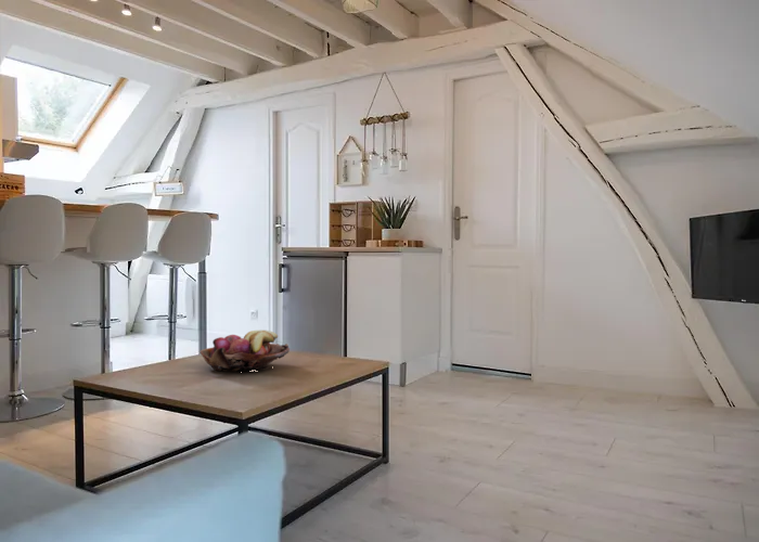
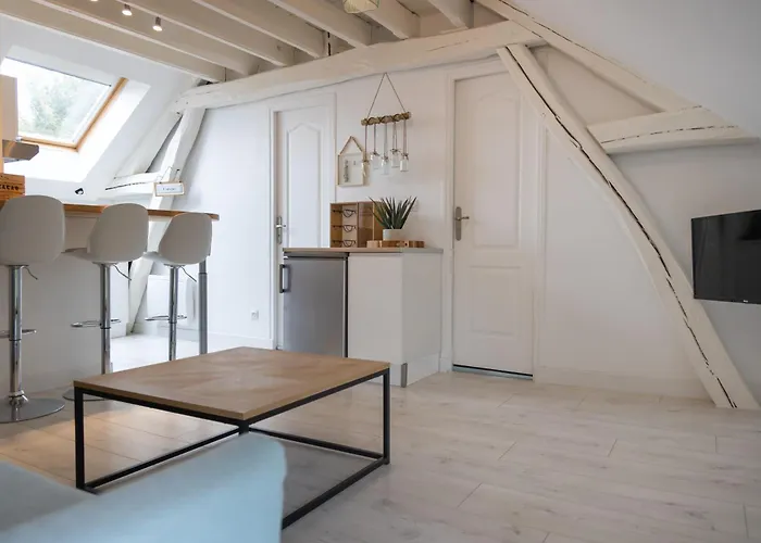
- fruit basket [200,328,291,373]
